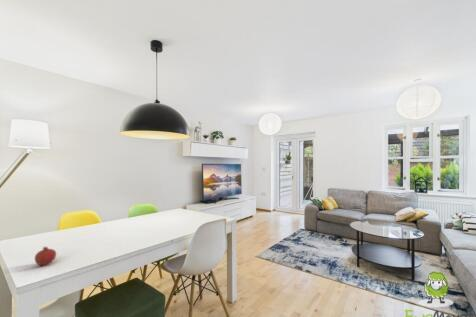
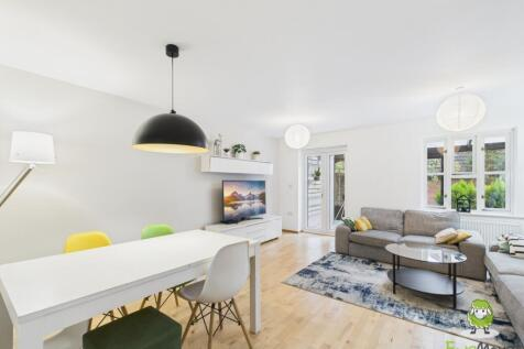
- fruit [34,245,57,266]
